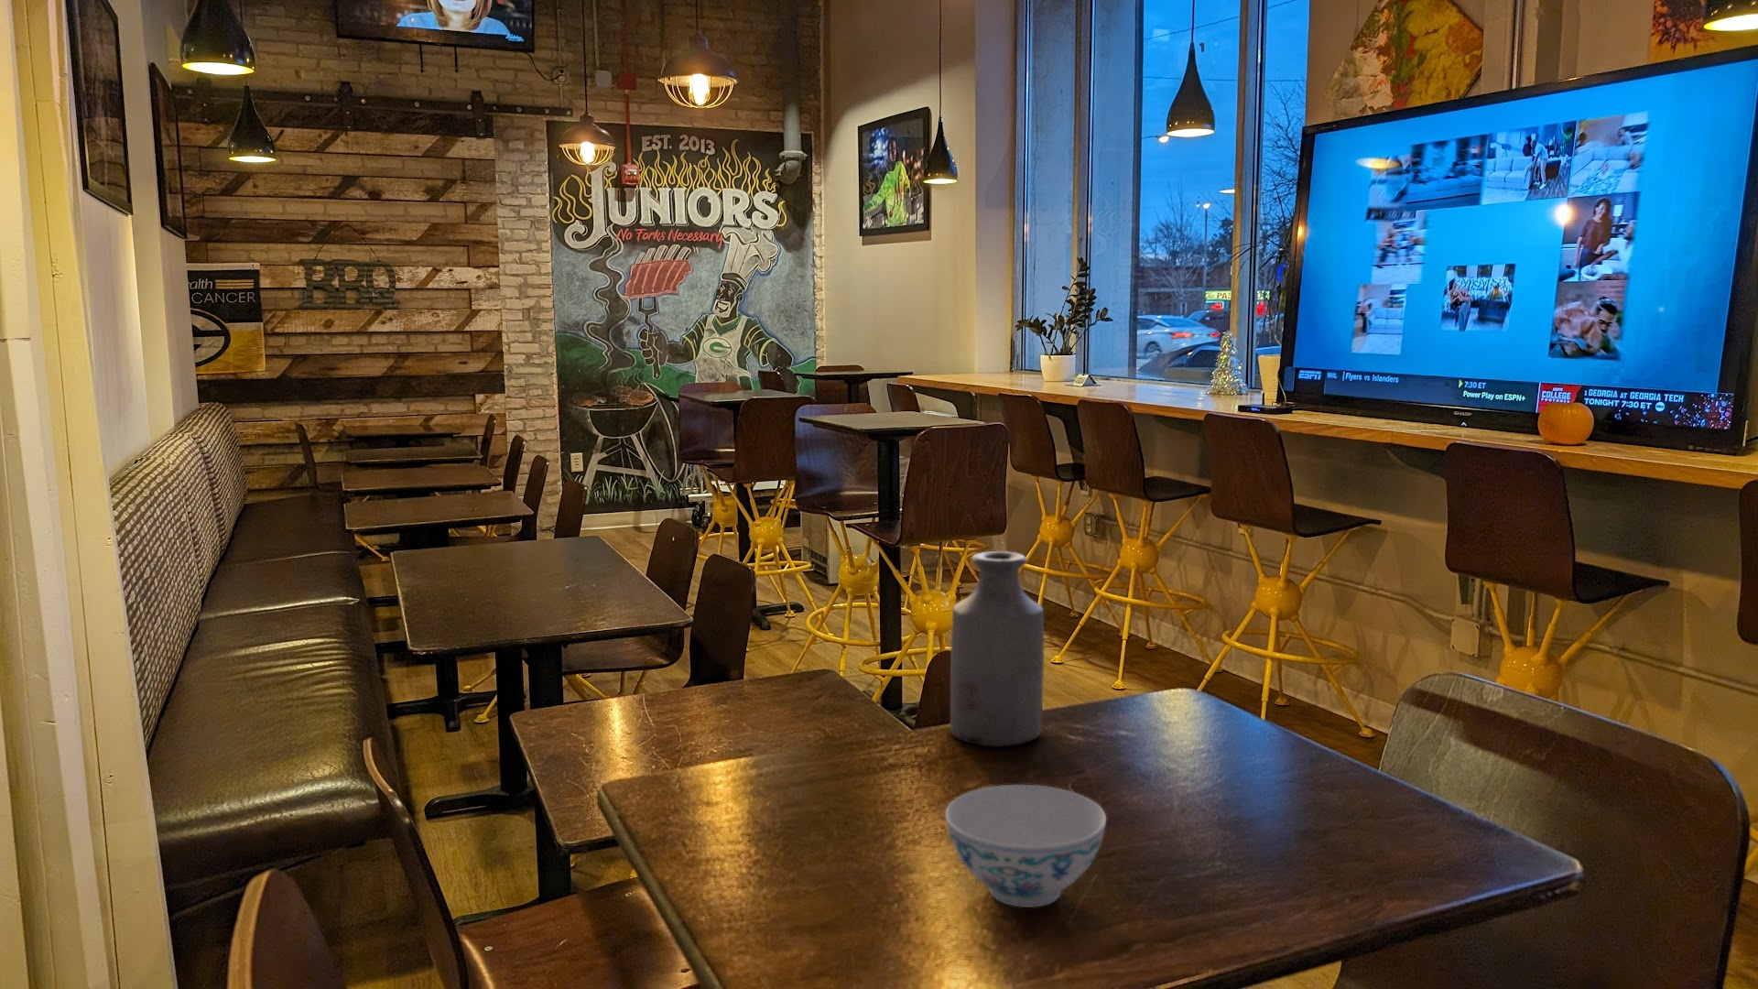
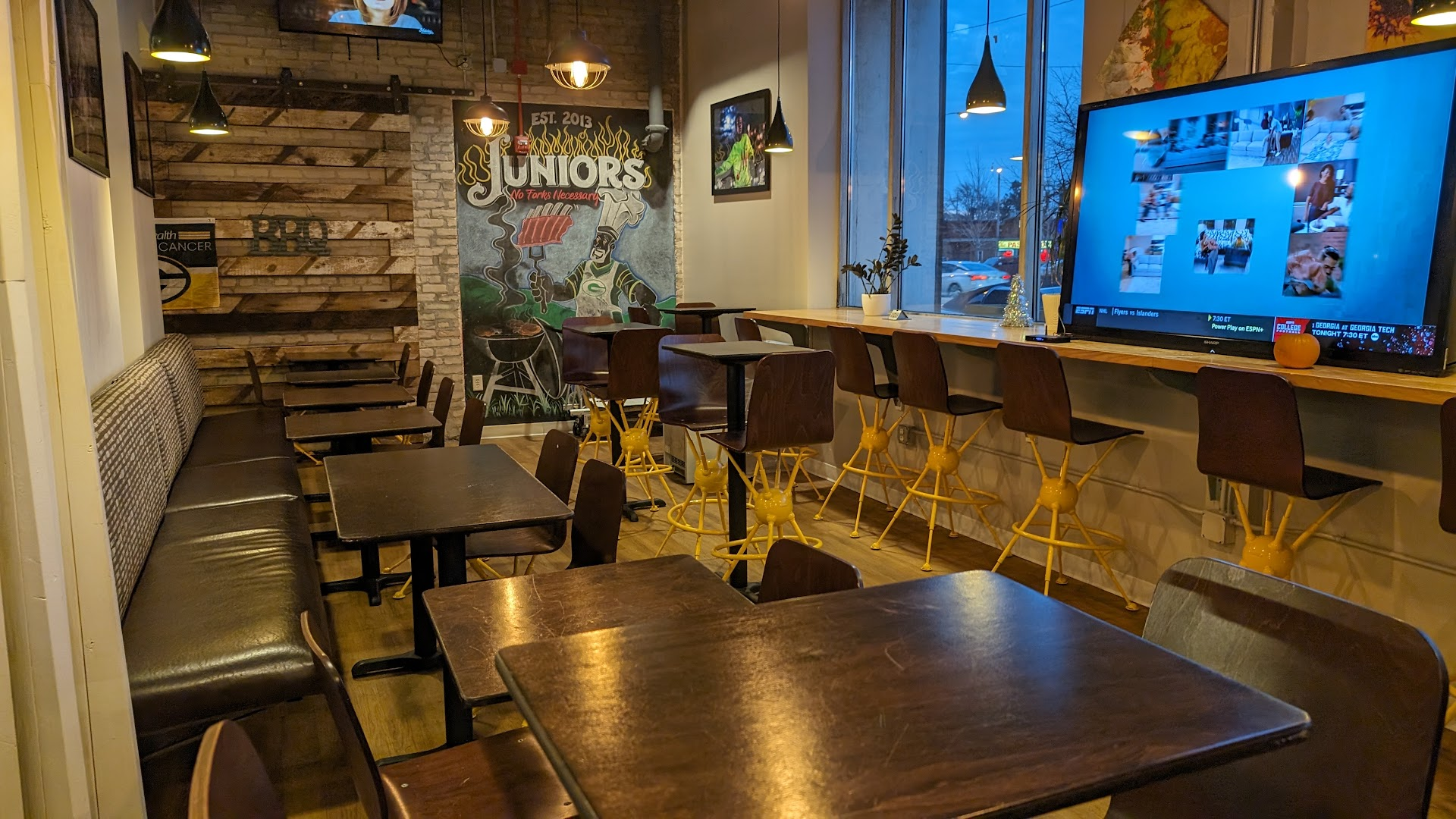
- bottle [949,551,1044,749]
- chinaware [945,784,1107,908]
